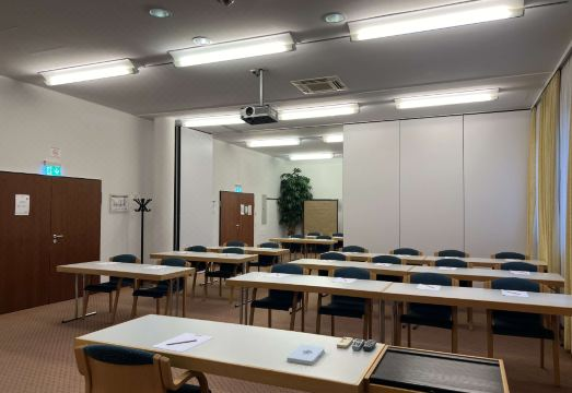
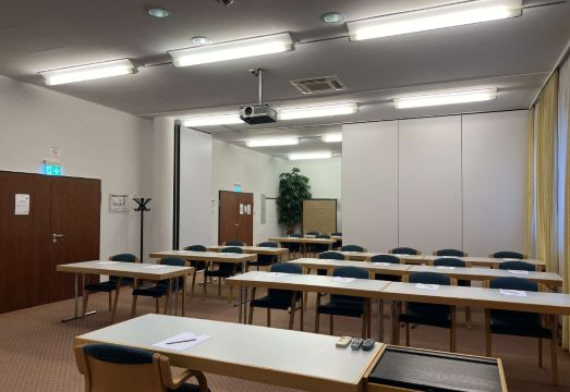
- notepad [285,344,326,366]
